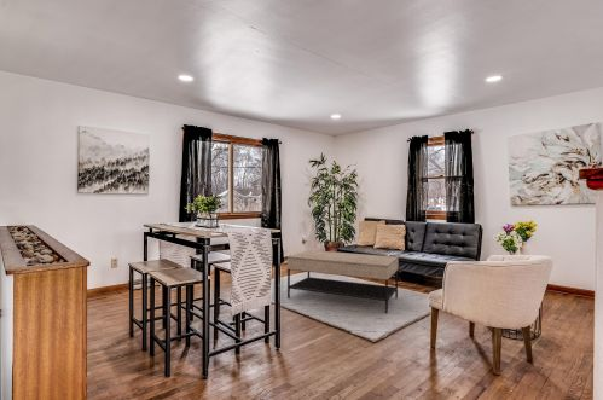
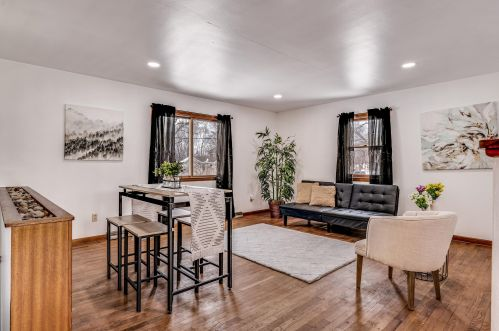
- coffee table [286,249,400,314]
